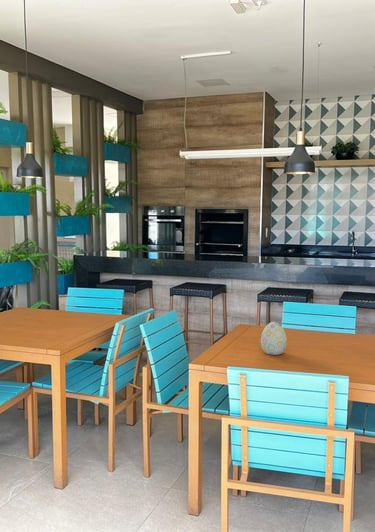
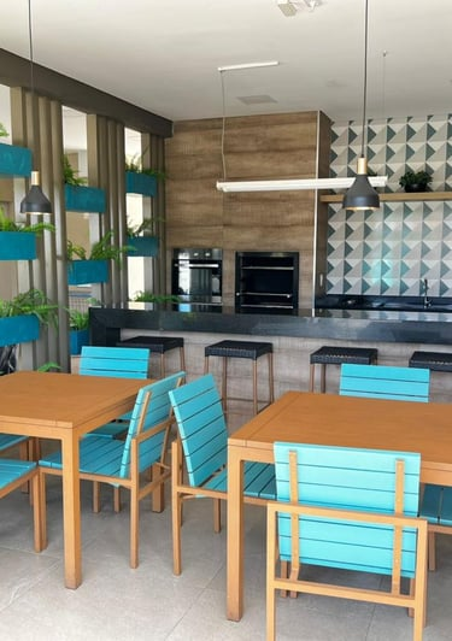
- decorative egg [260,321,288,356]
